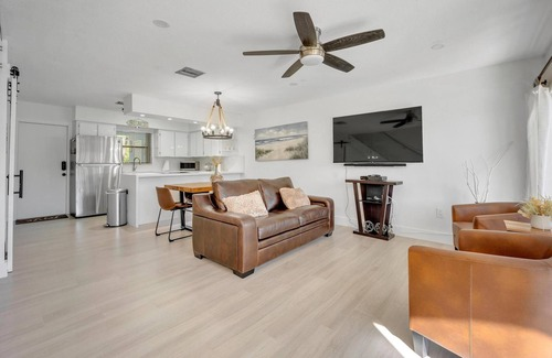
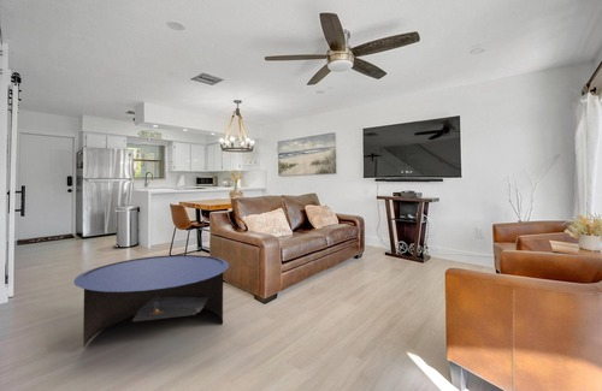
+ coffee table [72,254,230,349]
